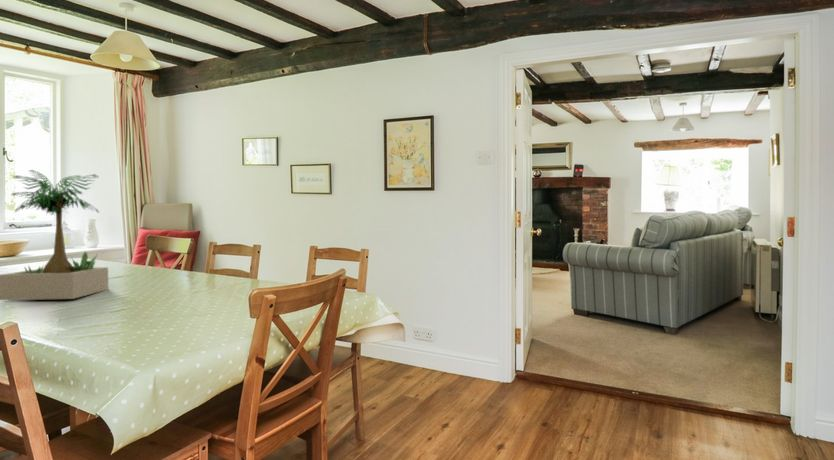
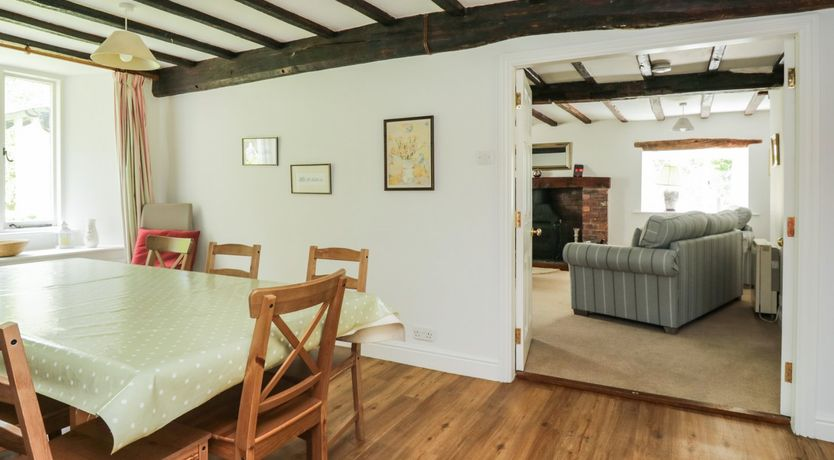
- potted plant [0,169,110,301]
